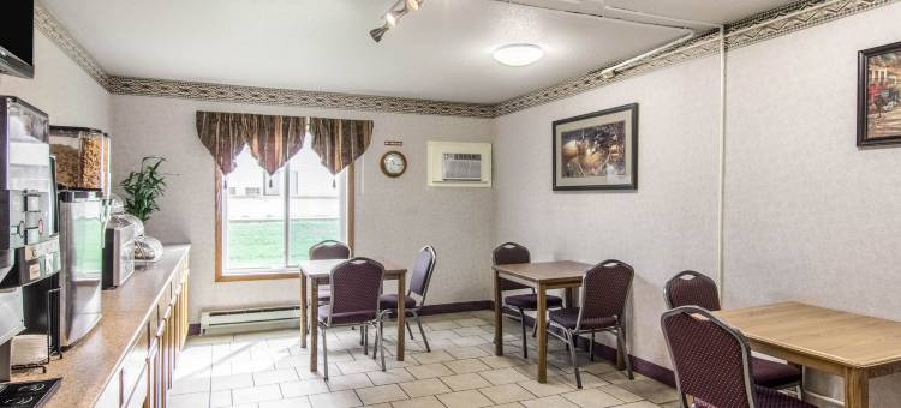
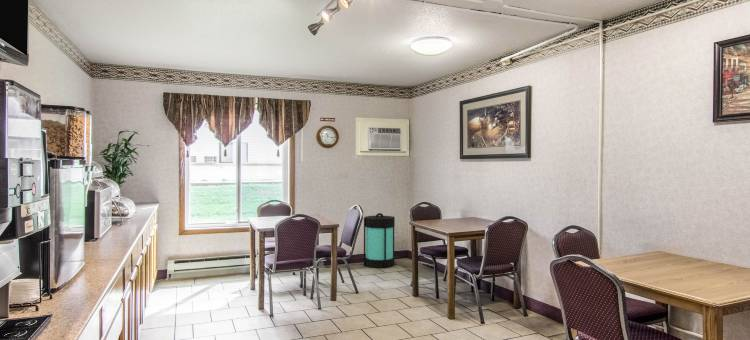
+ lantern [363,212,396,269]
